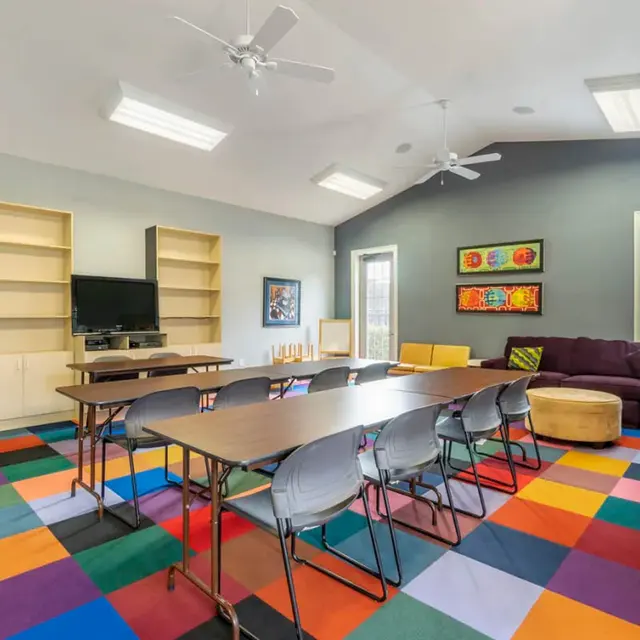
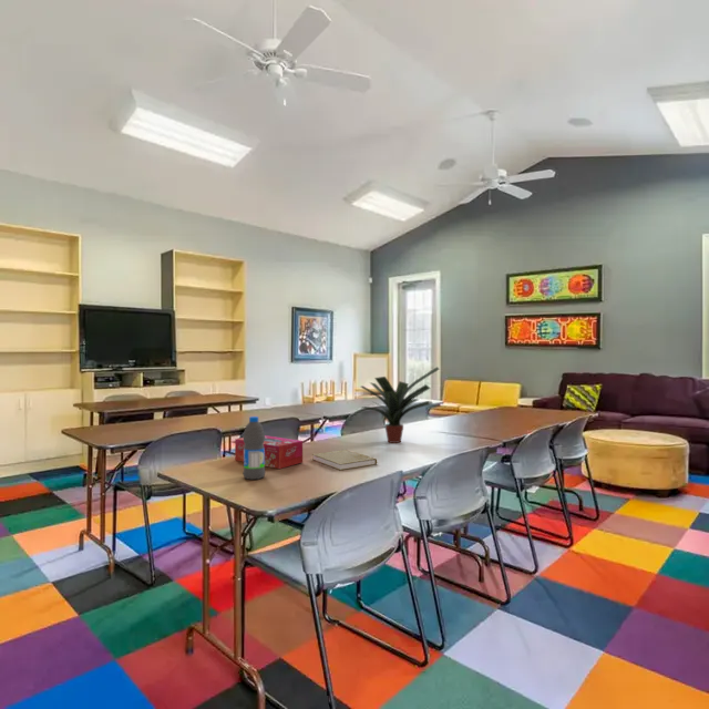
+ potted plant [359,366,441,444]
+ water bottle [242,415,266,481]
+ book [311,449,378,471]
+ tissue box [234,434,304,470]
